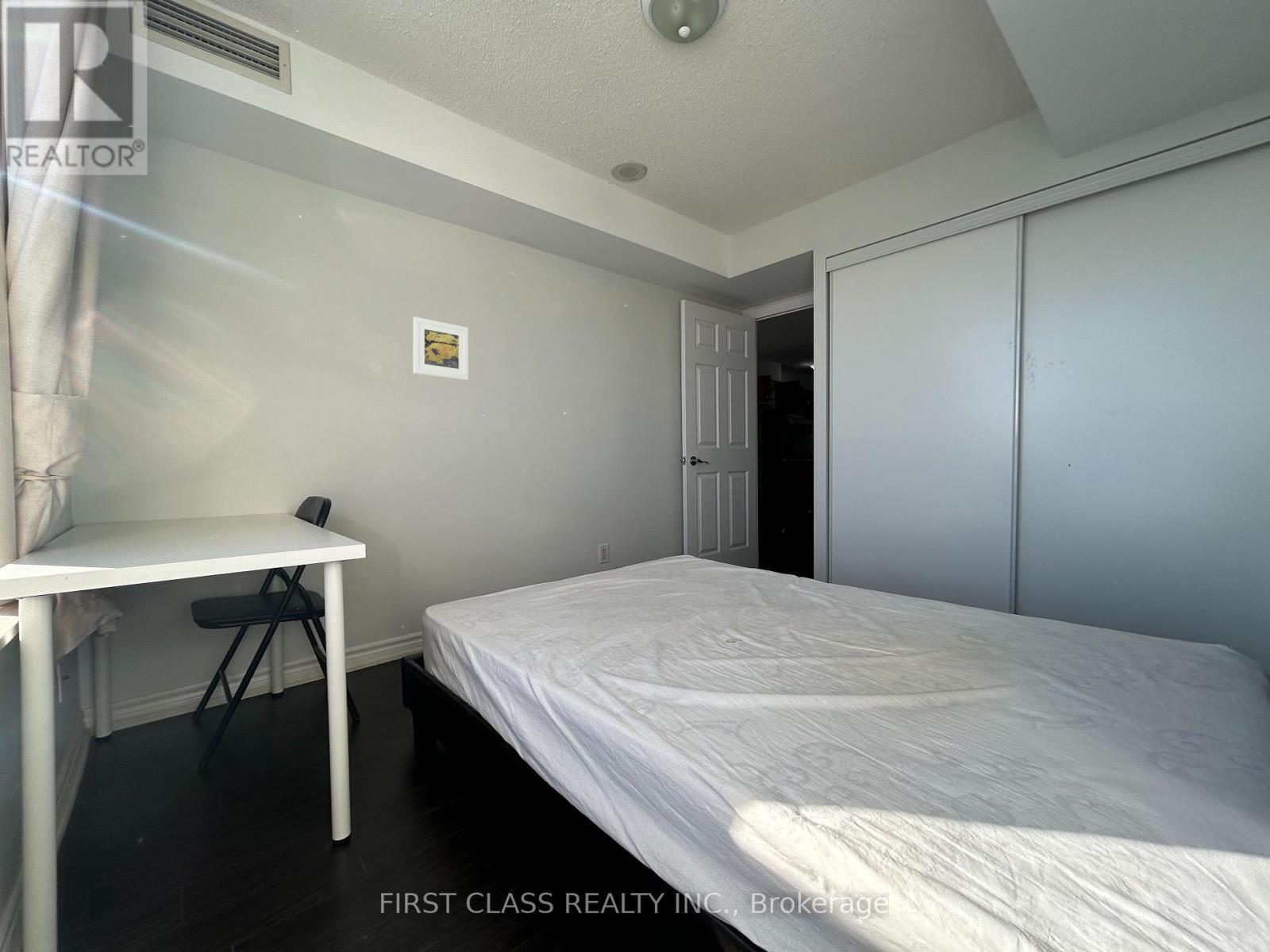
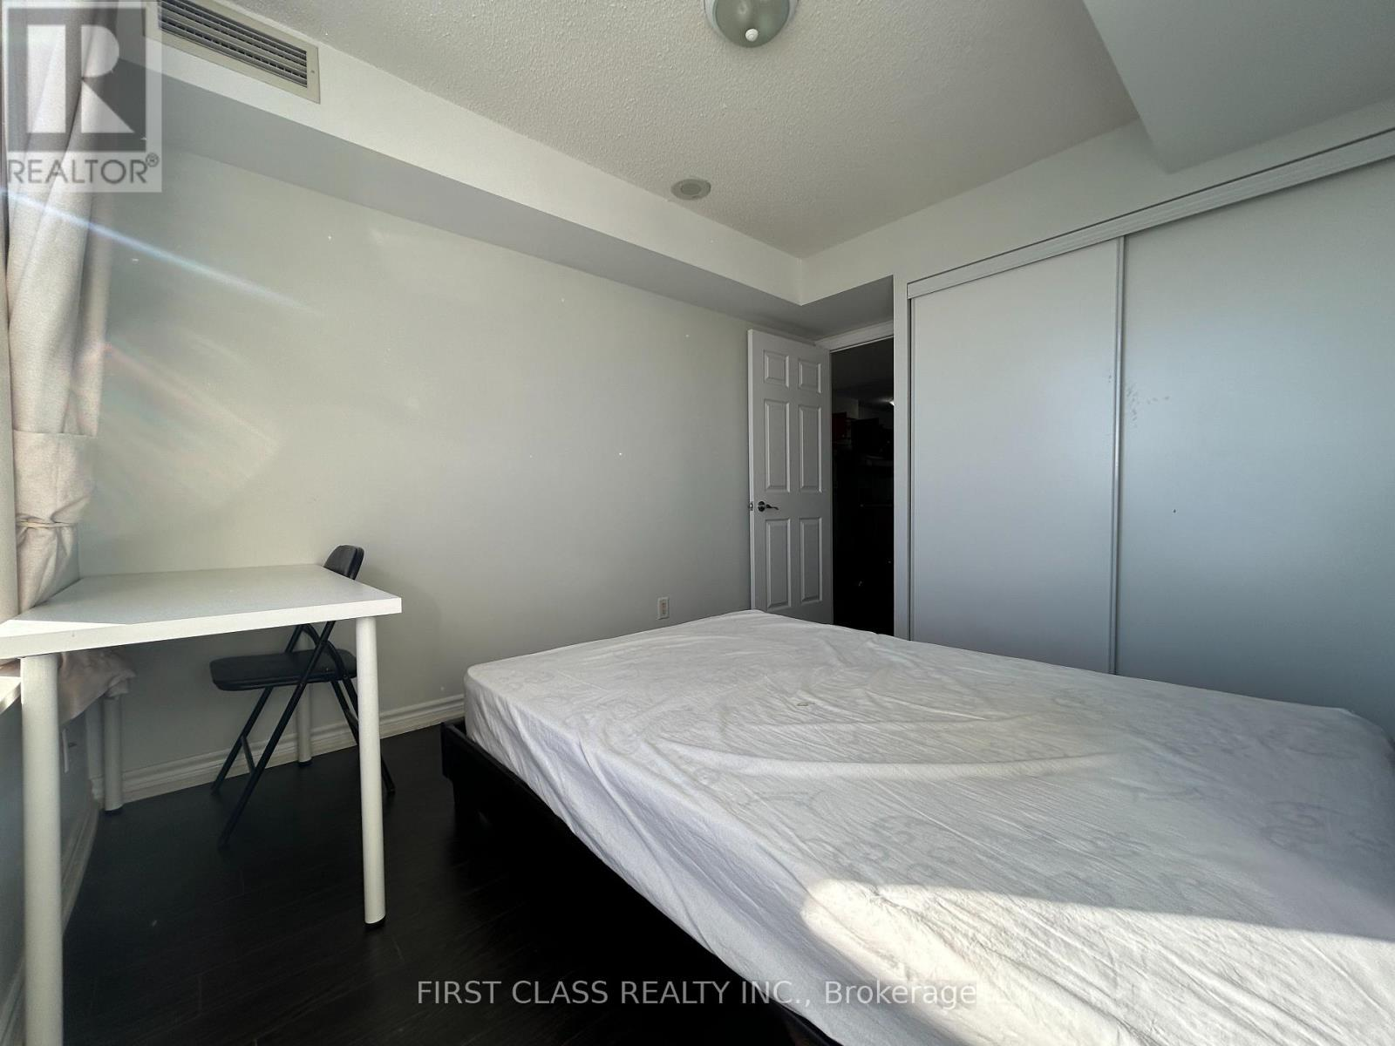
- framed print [412,317,469,381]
